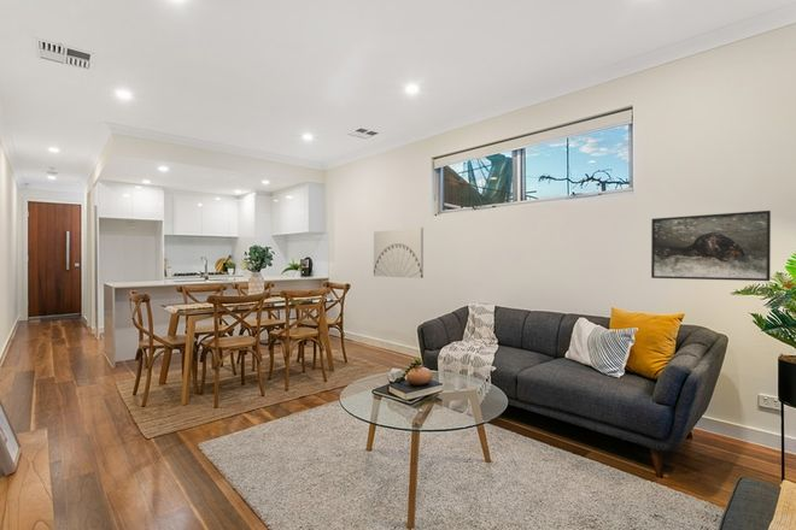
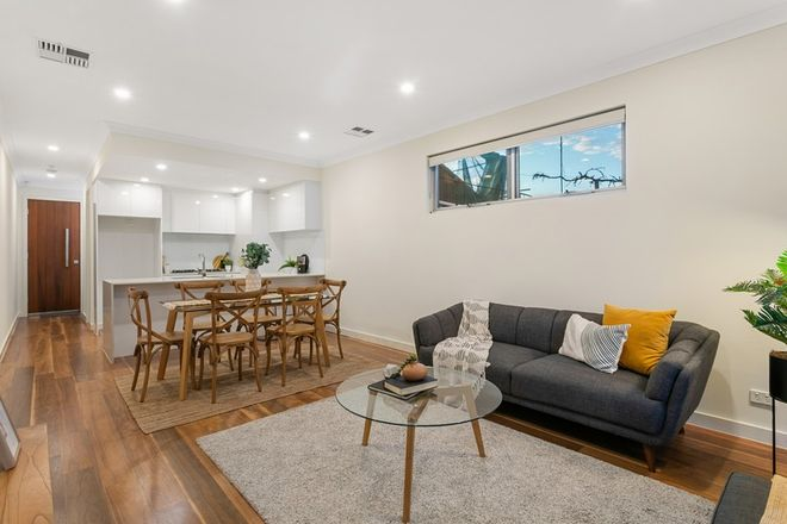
- wall art [373,226,425,279]
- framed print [650,210,772,282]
